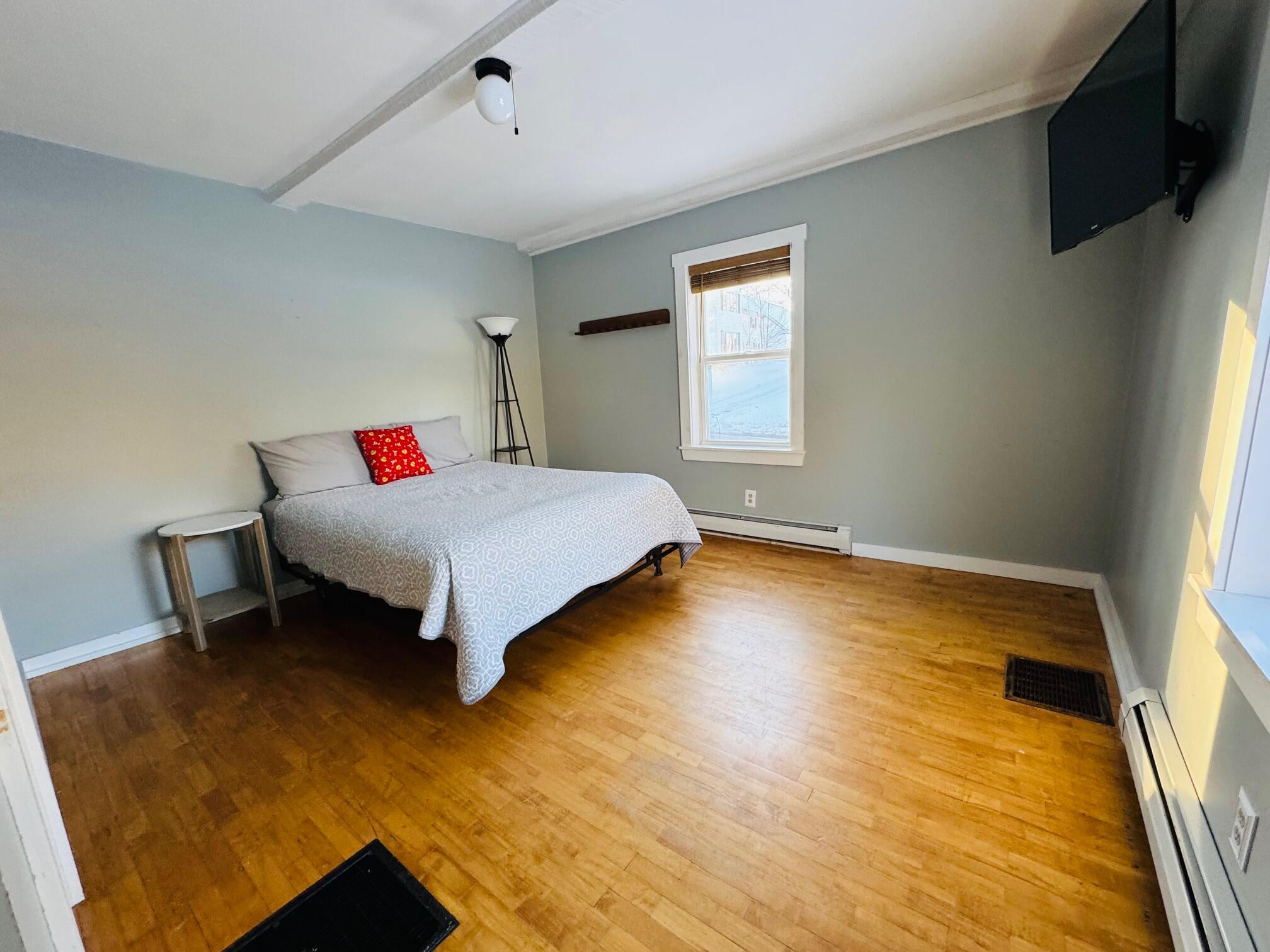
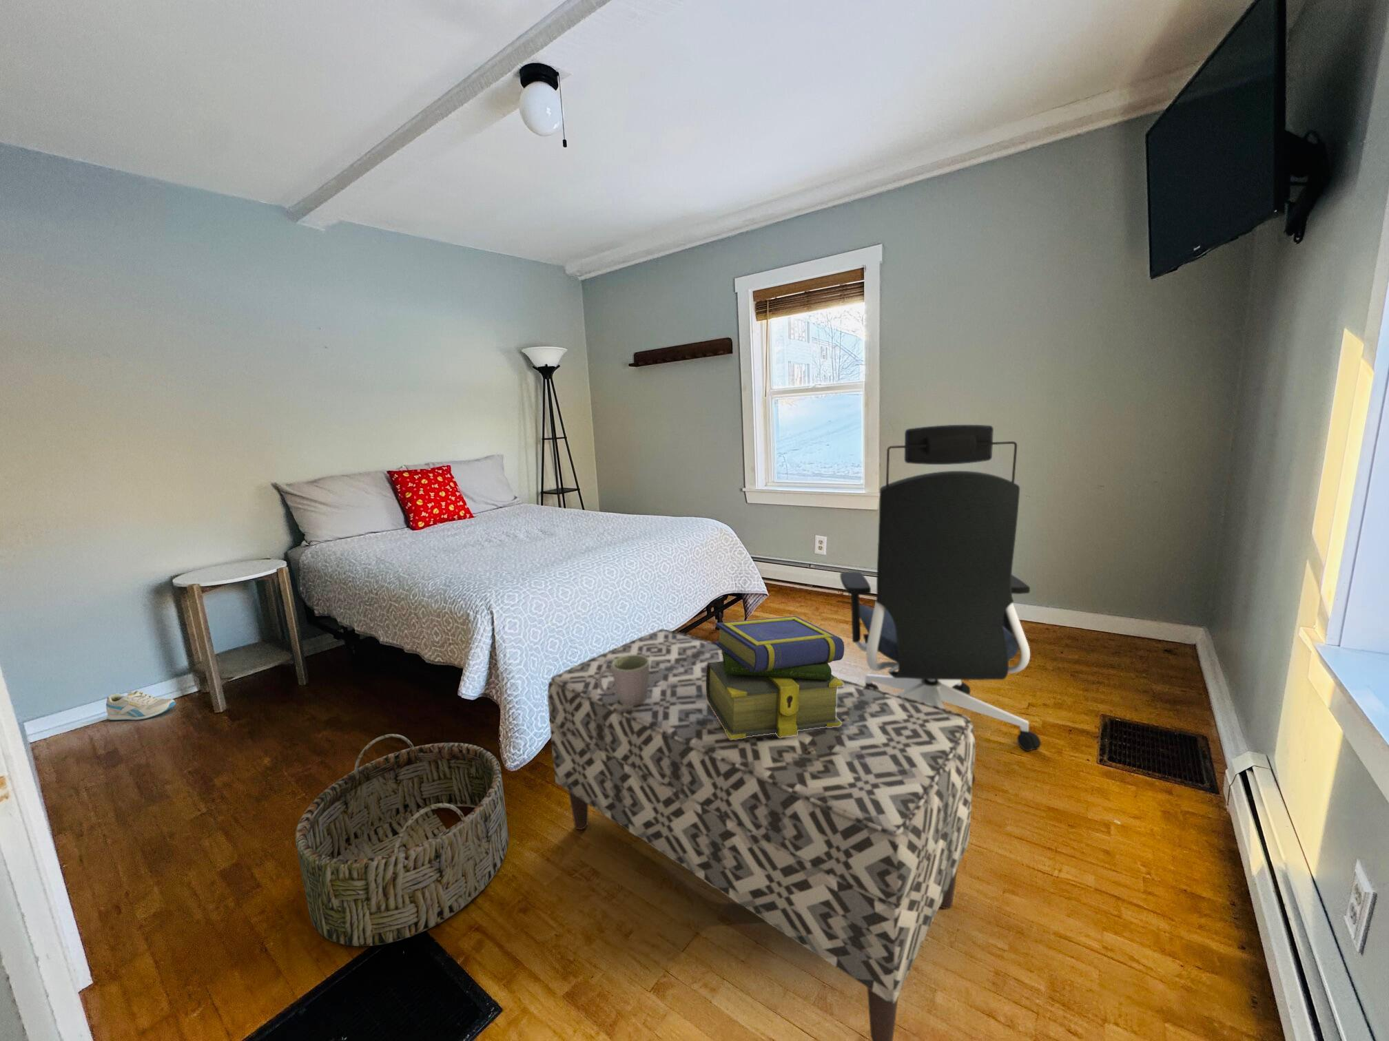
+ office chair [839,424,1041,785]
+ mug [598,655,650,705]
+ stack of books [705,616,844,739]
+ basket [294,734,510,947]
+ sneaker [105,690,176,721]
+ bench [547,628,976,1041]
